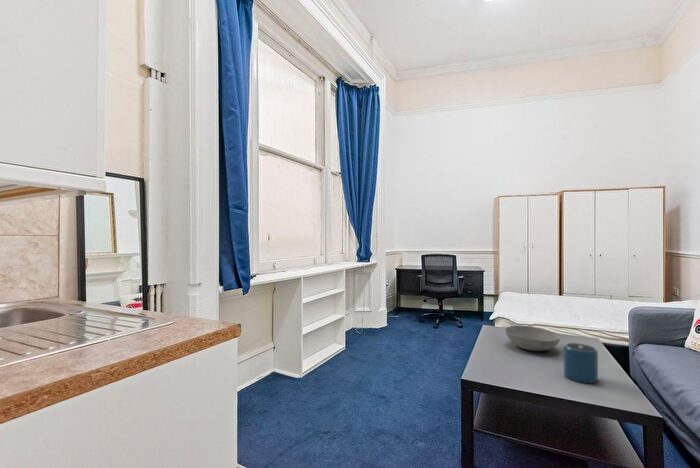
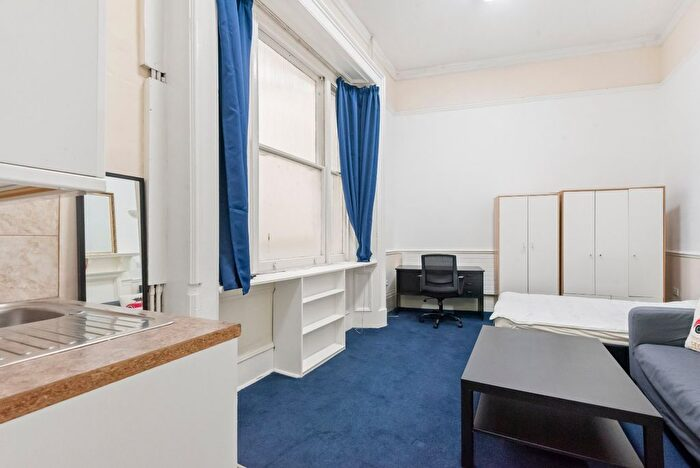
- speaker [563,342,599,384]
- bowl [504,324,561,352]
